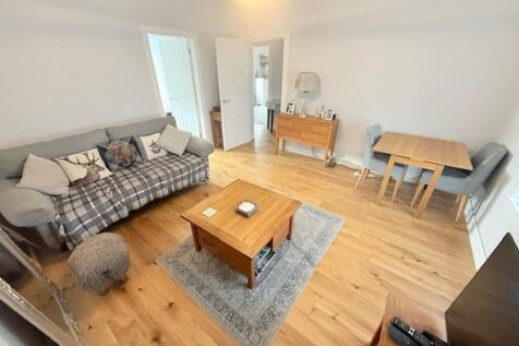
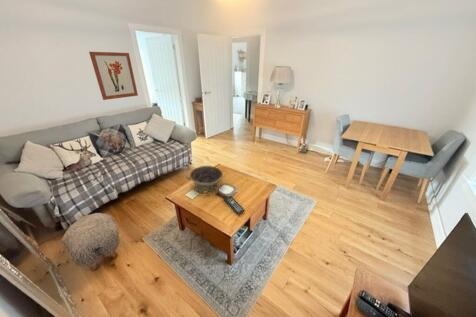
+ wall art [88,51,139,101]
+ remote control [223,195,246,215]
+ decorative bowl [189,165,224,193]
